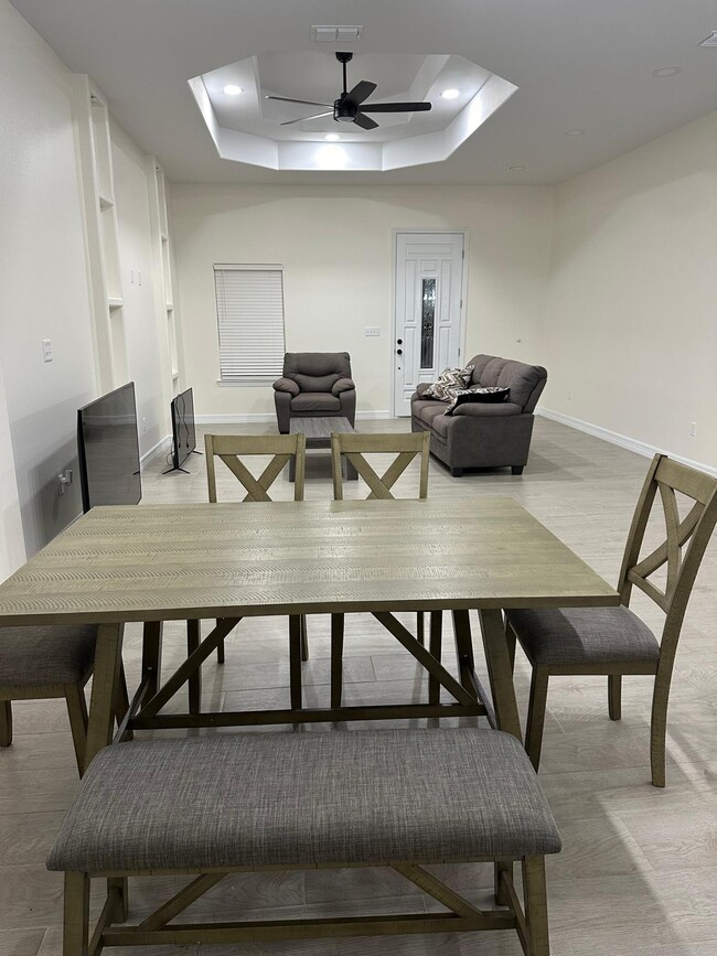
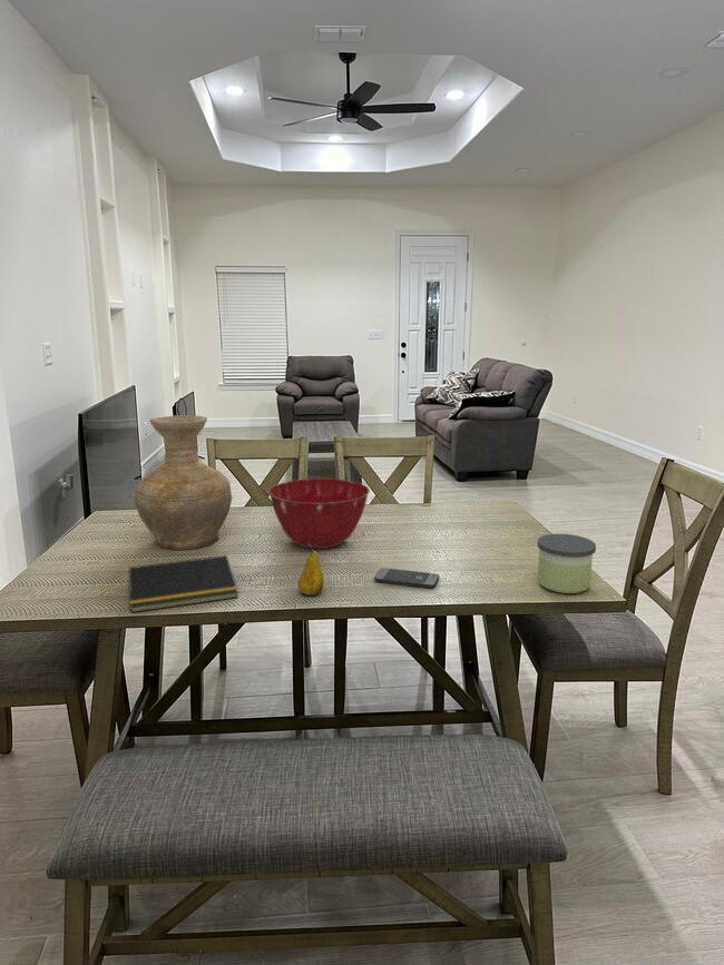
+ mixing bowl [267,477,371,550]
+ fruit [297,544,325,595]
+ notepad [126,554,239,613]
+ smartphone [373,567,440,589]
+ candle [537,533,597,594]
+ vase [134,414,233,551]
